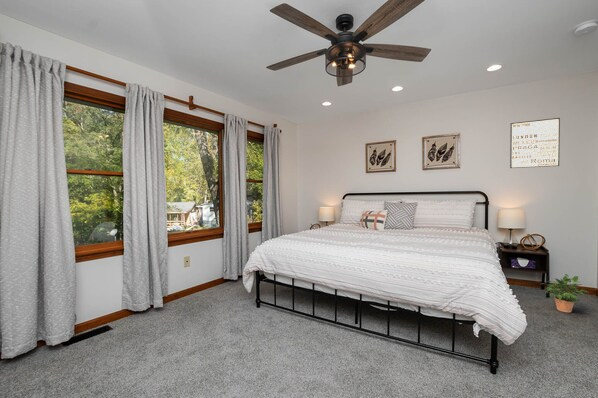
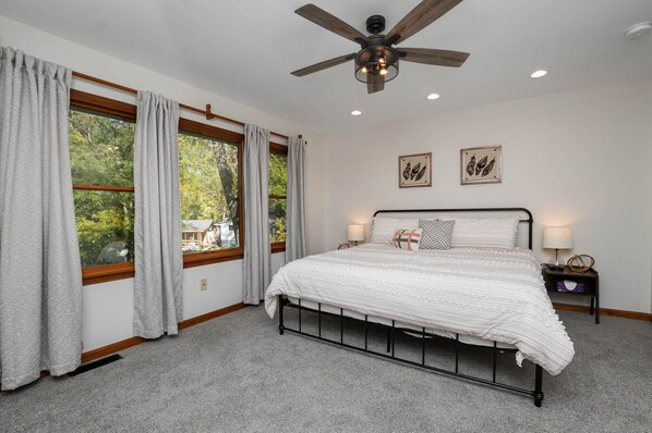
- wall art [509,117,561,169]
- potted plant [541,273,590,313]
